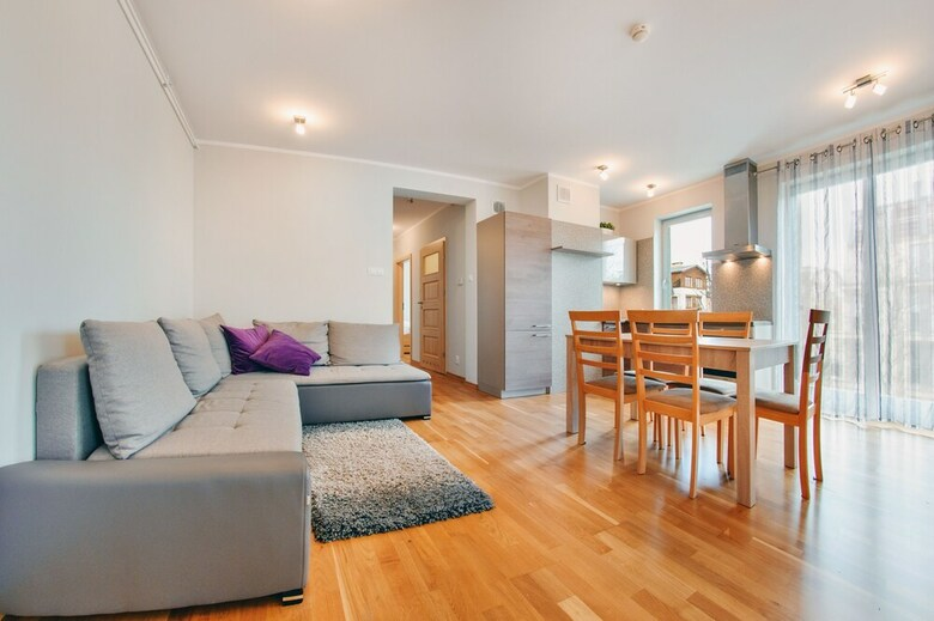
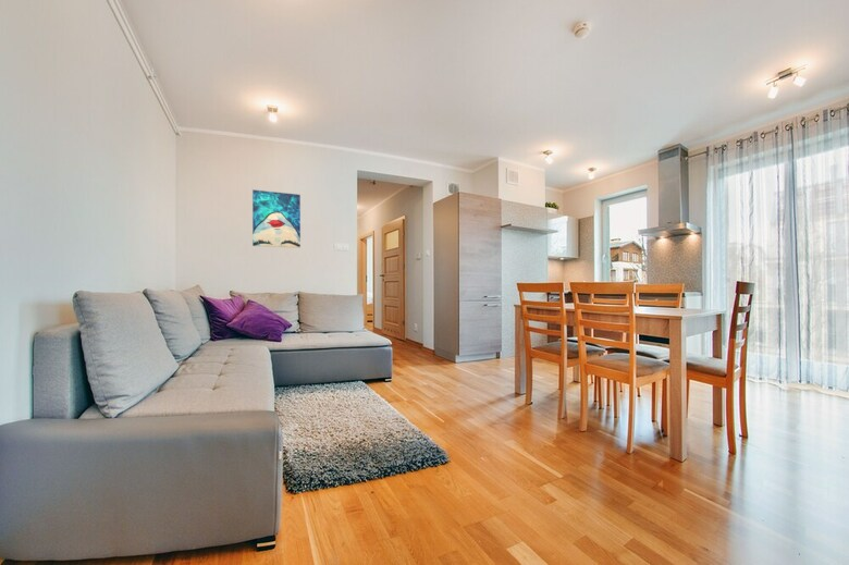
+ wall art [251,188,302,249]
